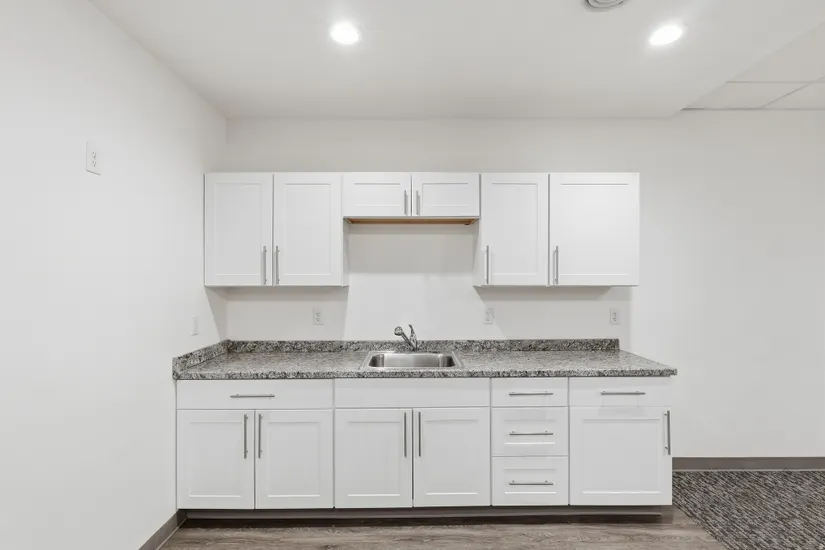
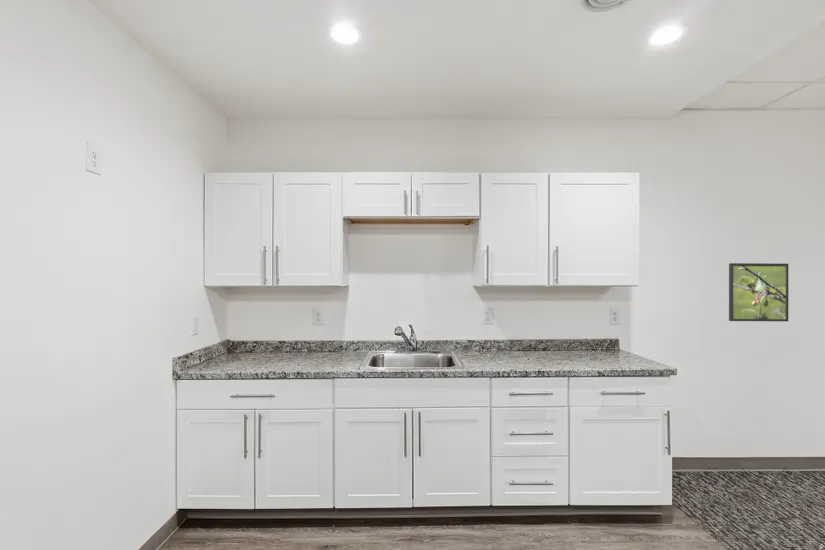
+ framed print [728,262,789,322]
